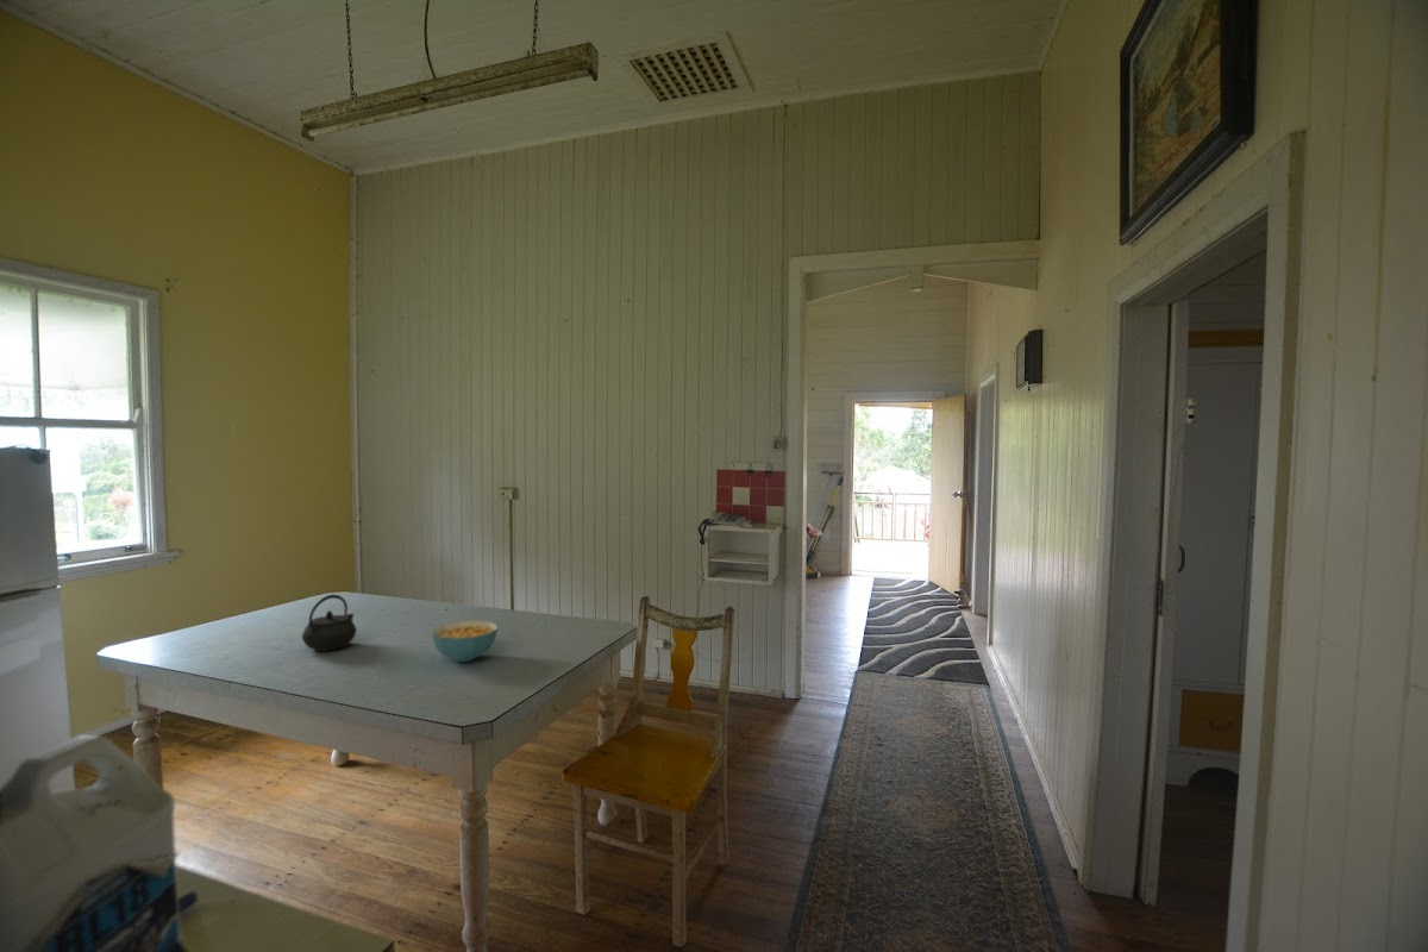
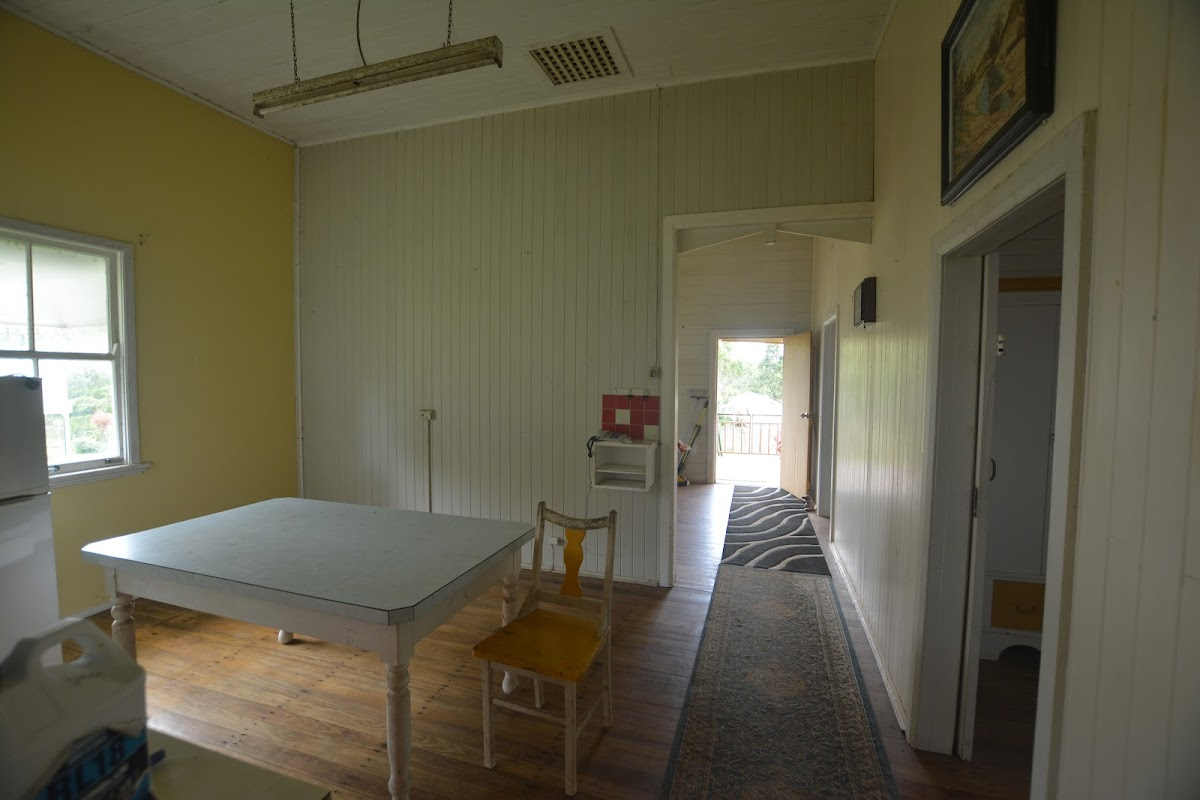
- cereal bowl [431,620,499,663]
- kettle [301,594,358,652]
